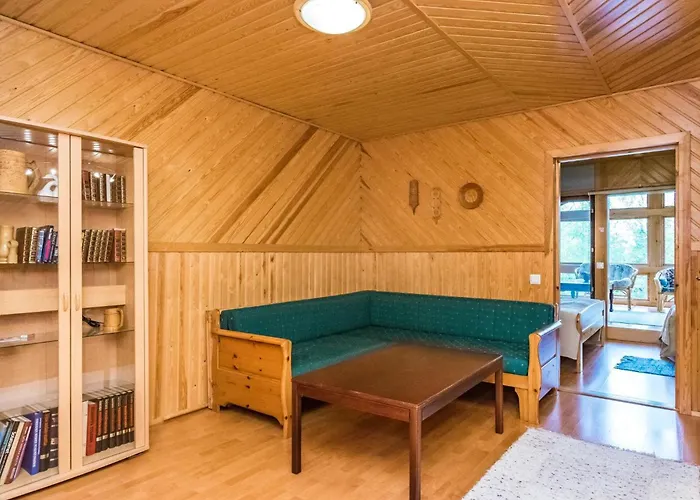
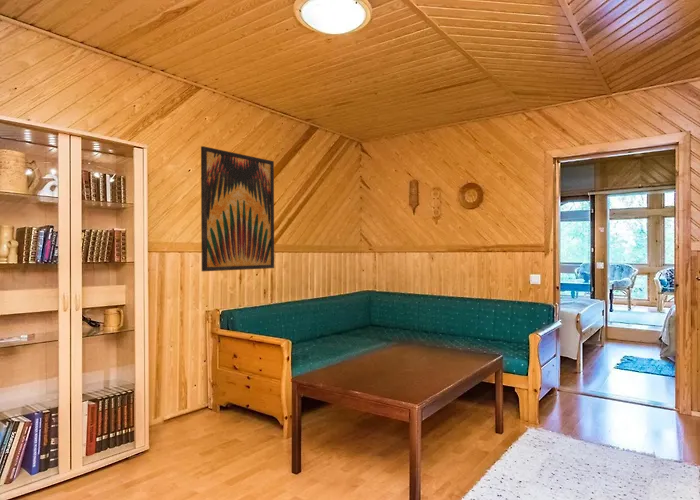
+ wall art [200,145,275,272]
